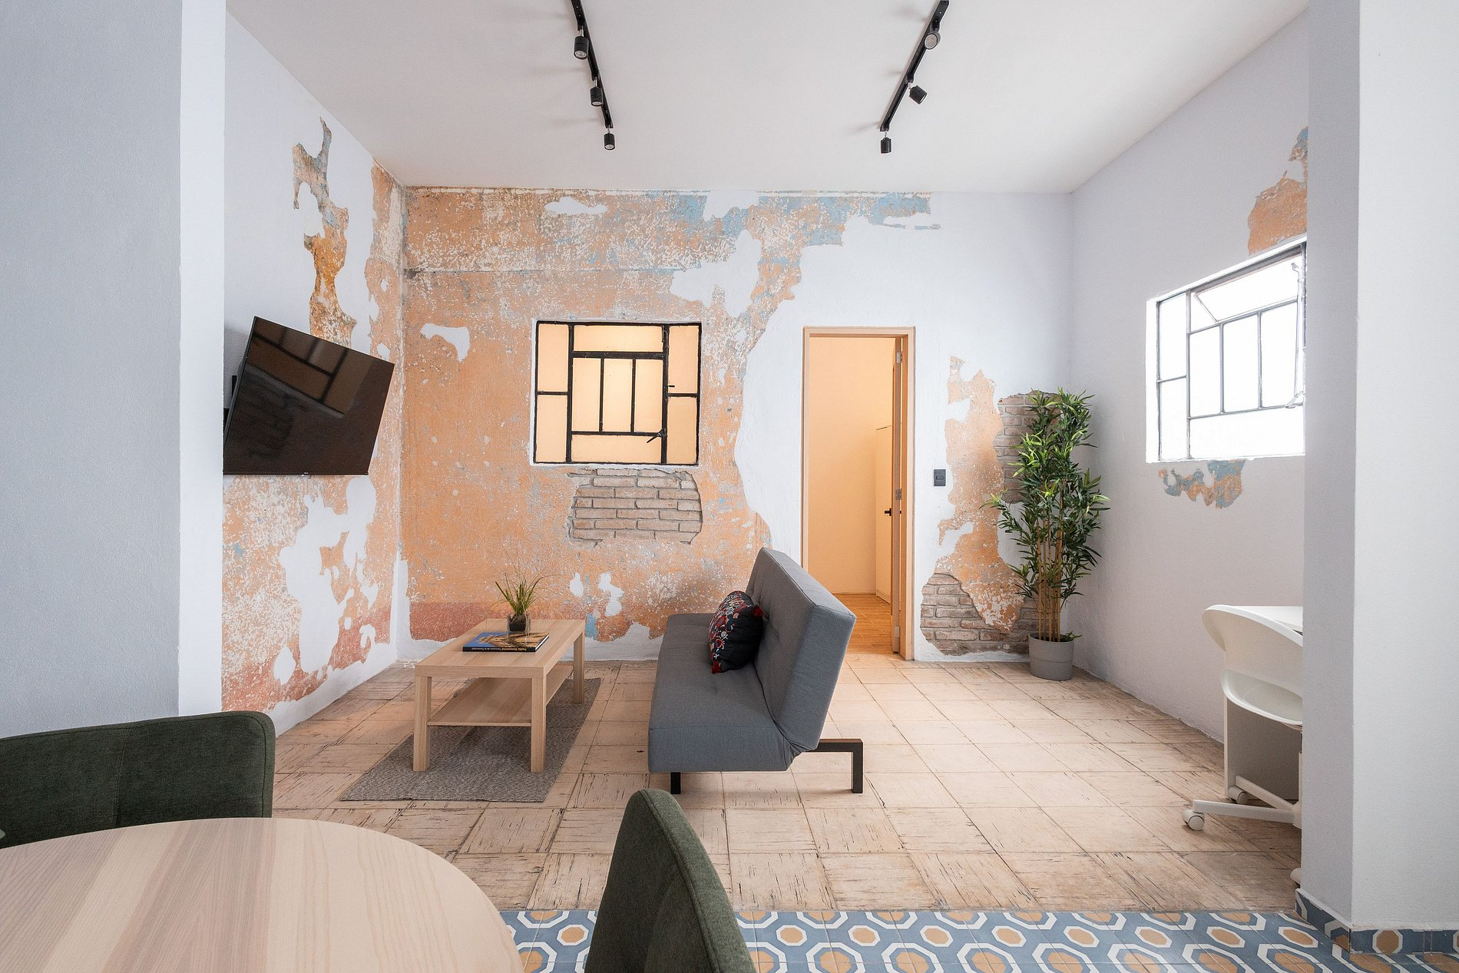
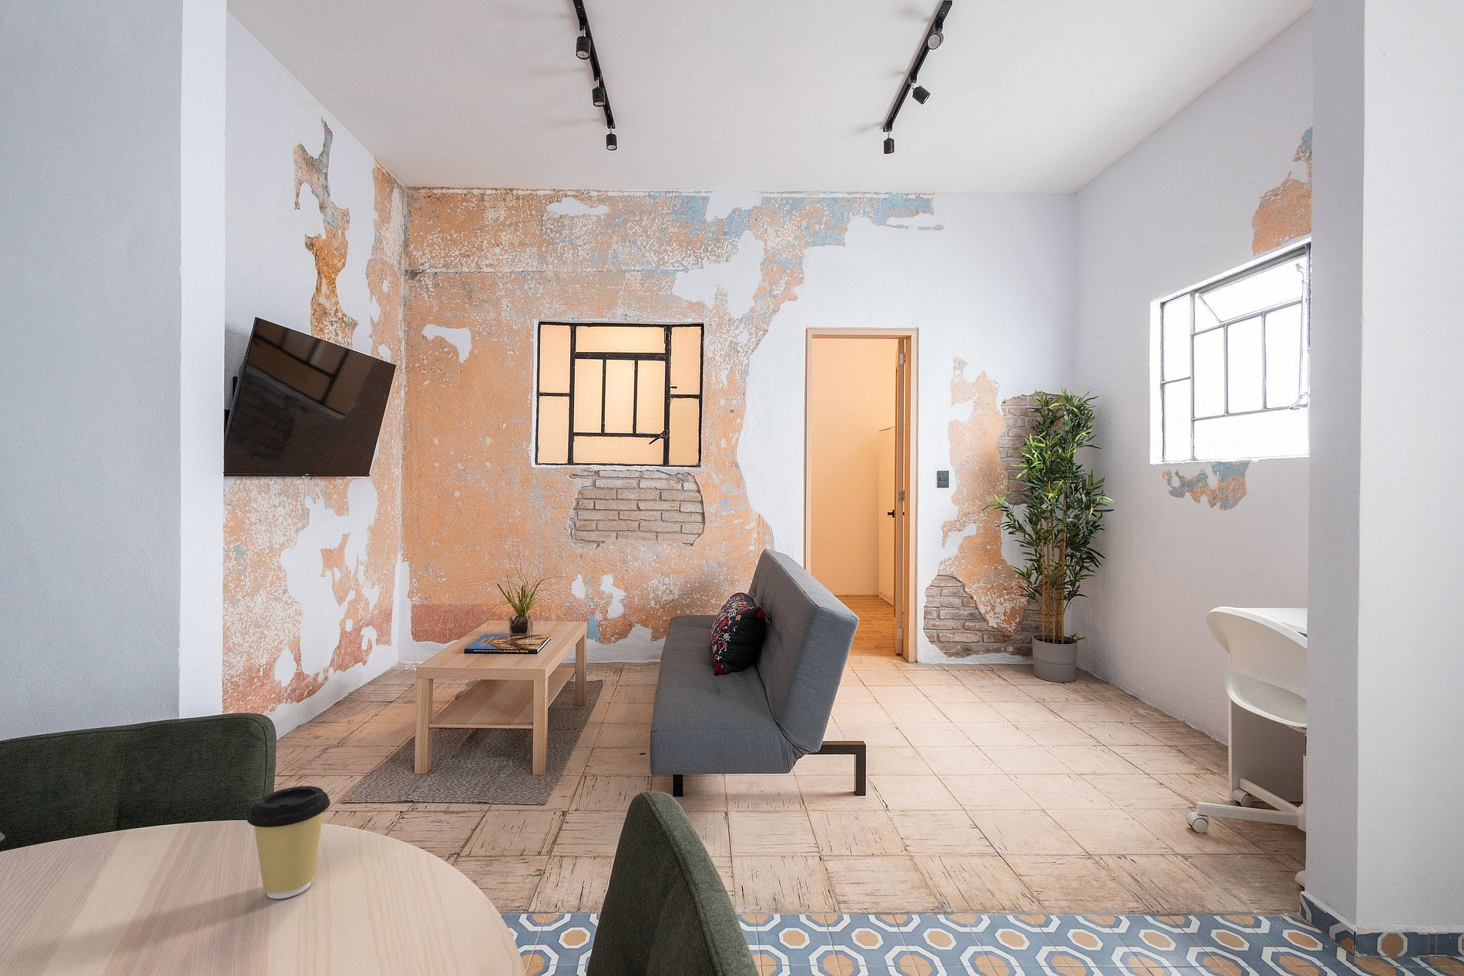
+ coffee cup [246,785,331,900]
